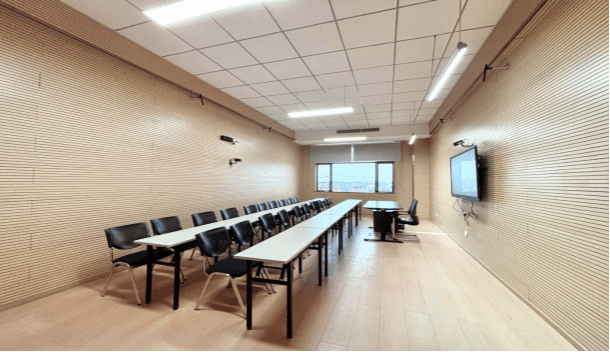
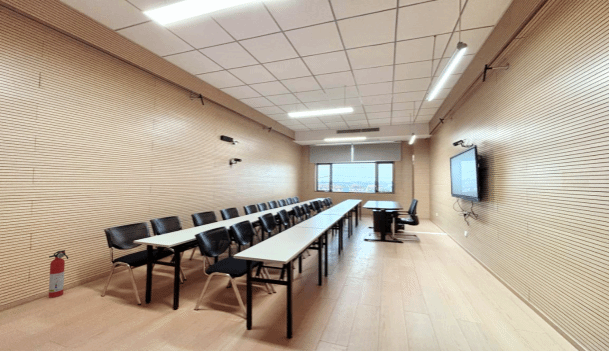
+ fire extinguisher [48,249,69,299]
